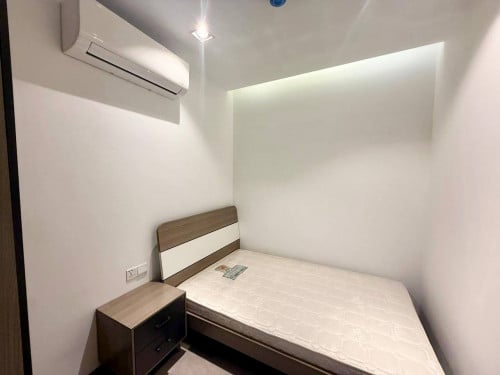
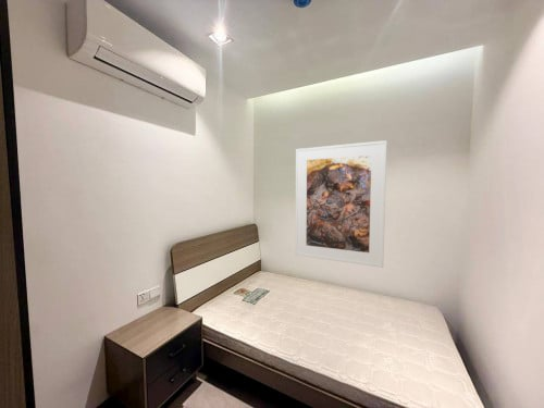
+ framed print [295,139,388,269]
